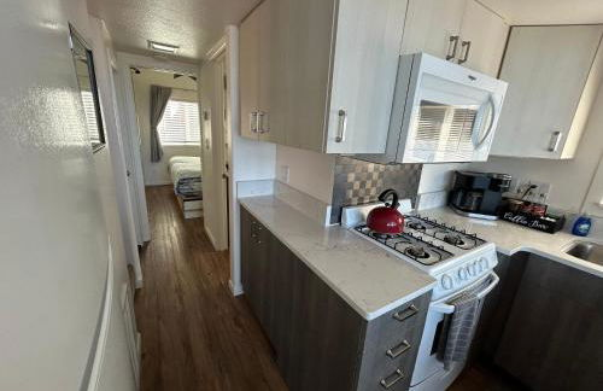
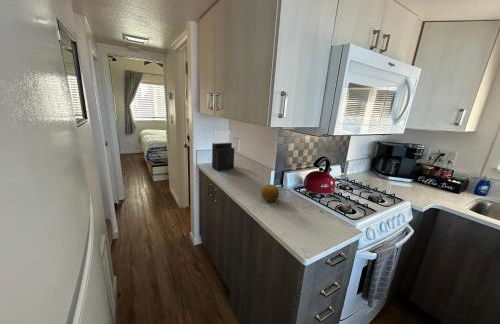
+ fruit [260,183,280,203]
+ knife block [211,130,235,171]
